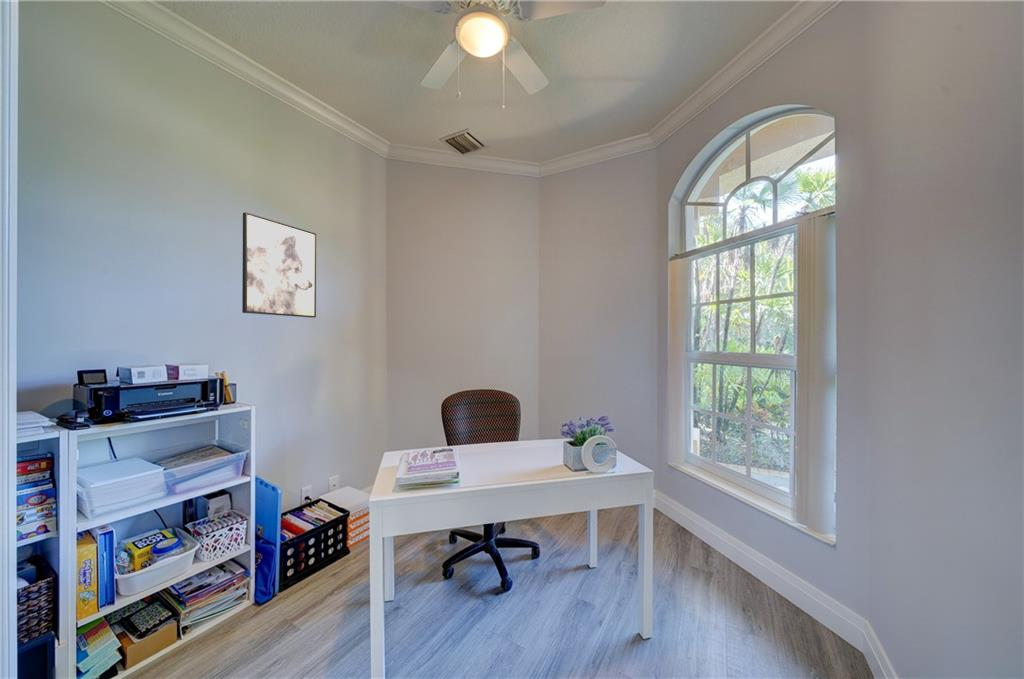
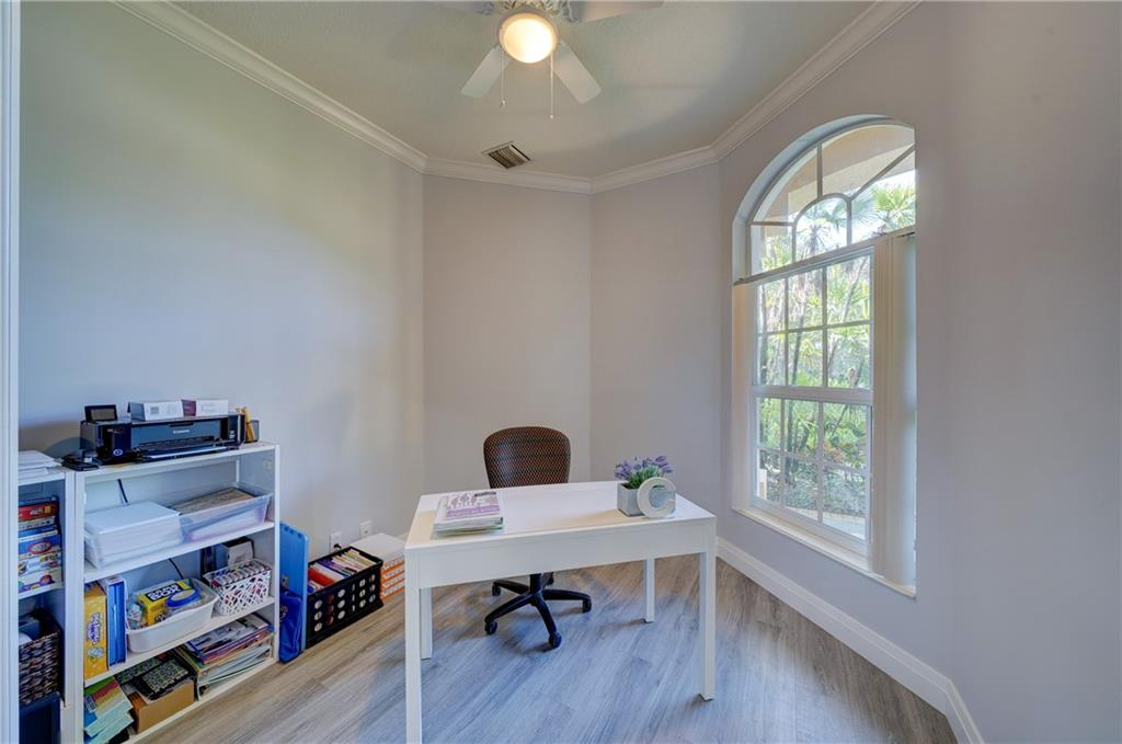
- wall art [241,211,317,319]
